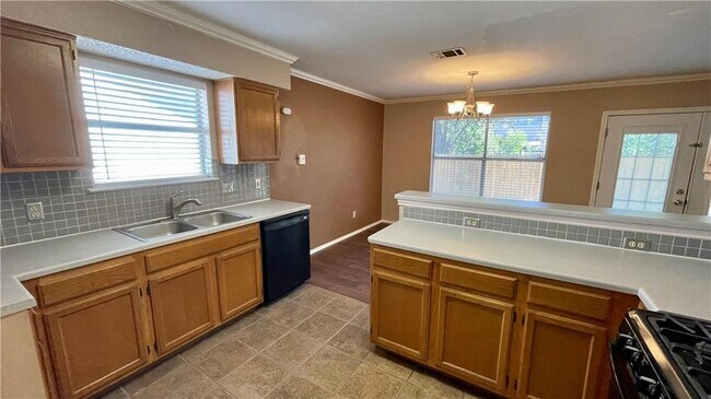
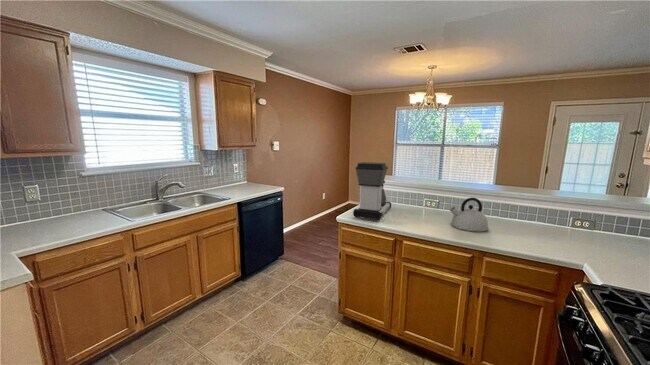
+ coffee maker [352,161,392,221]
+ kettle [449,197,490,232]
